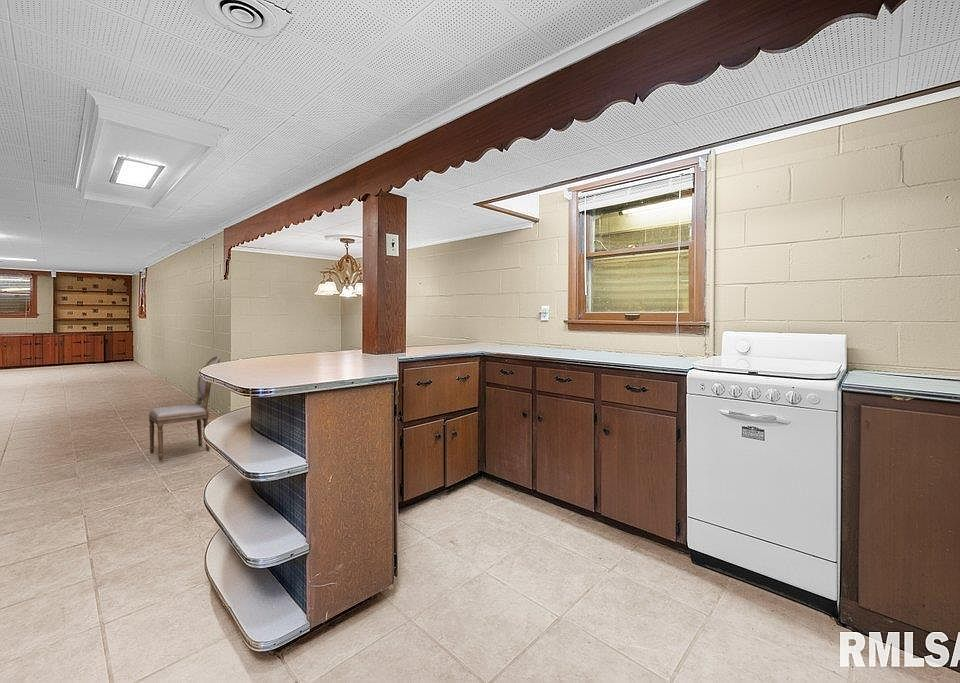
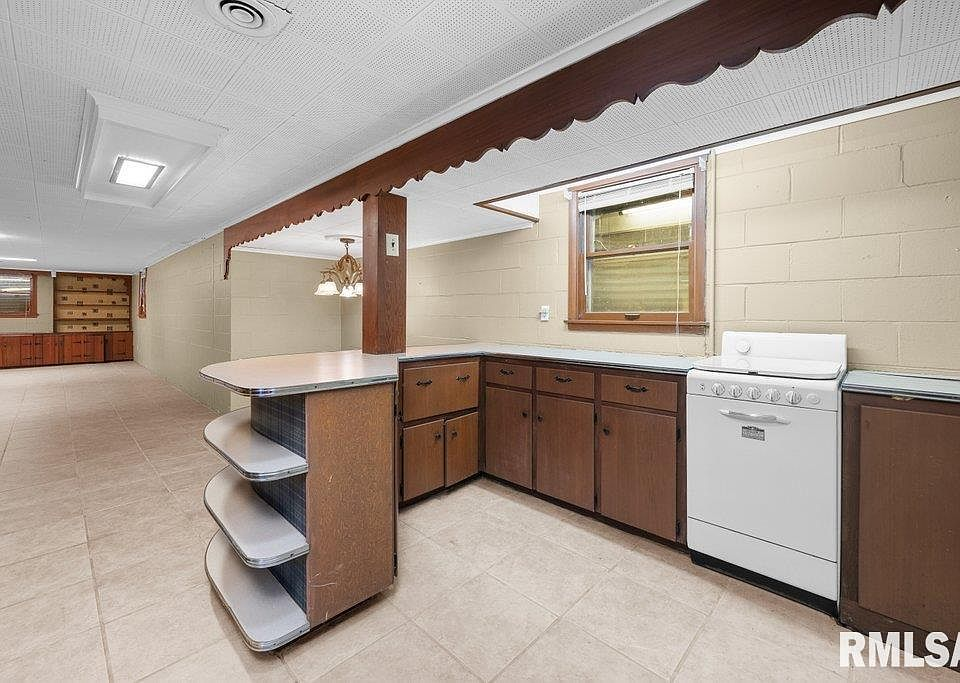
- dining chair [148,355,221,462]
